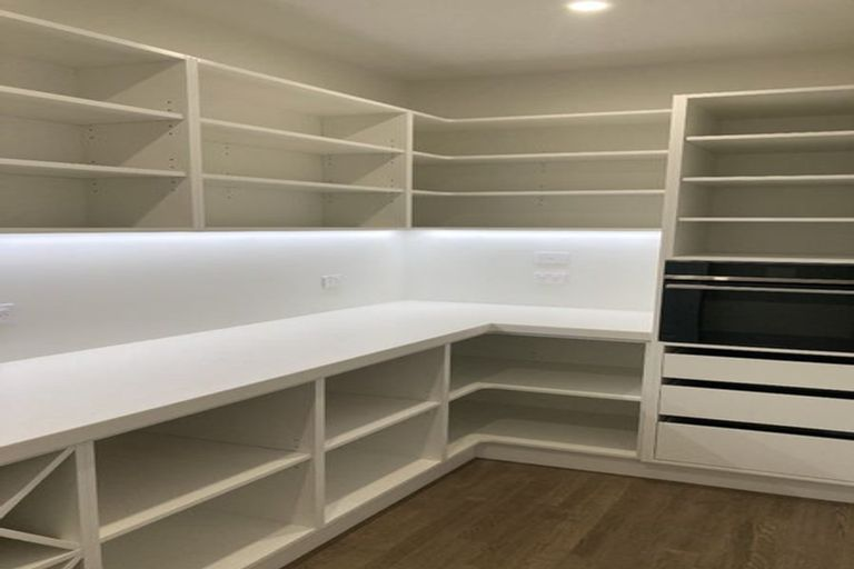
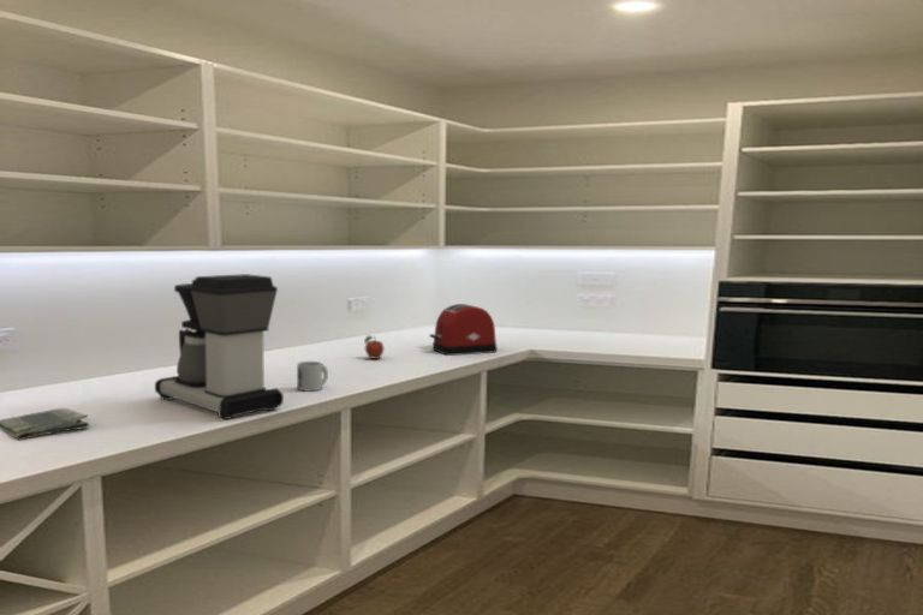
+ mug [296,360,329,393]
+ coffee maker [154,273,285,420]
+ dish towel [0,407,90,442]
+ fruit [363,334,386,360]
+ toaster [428,303,498,357]
